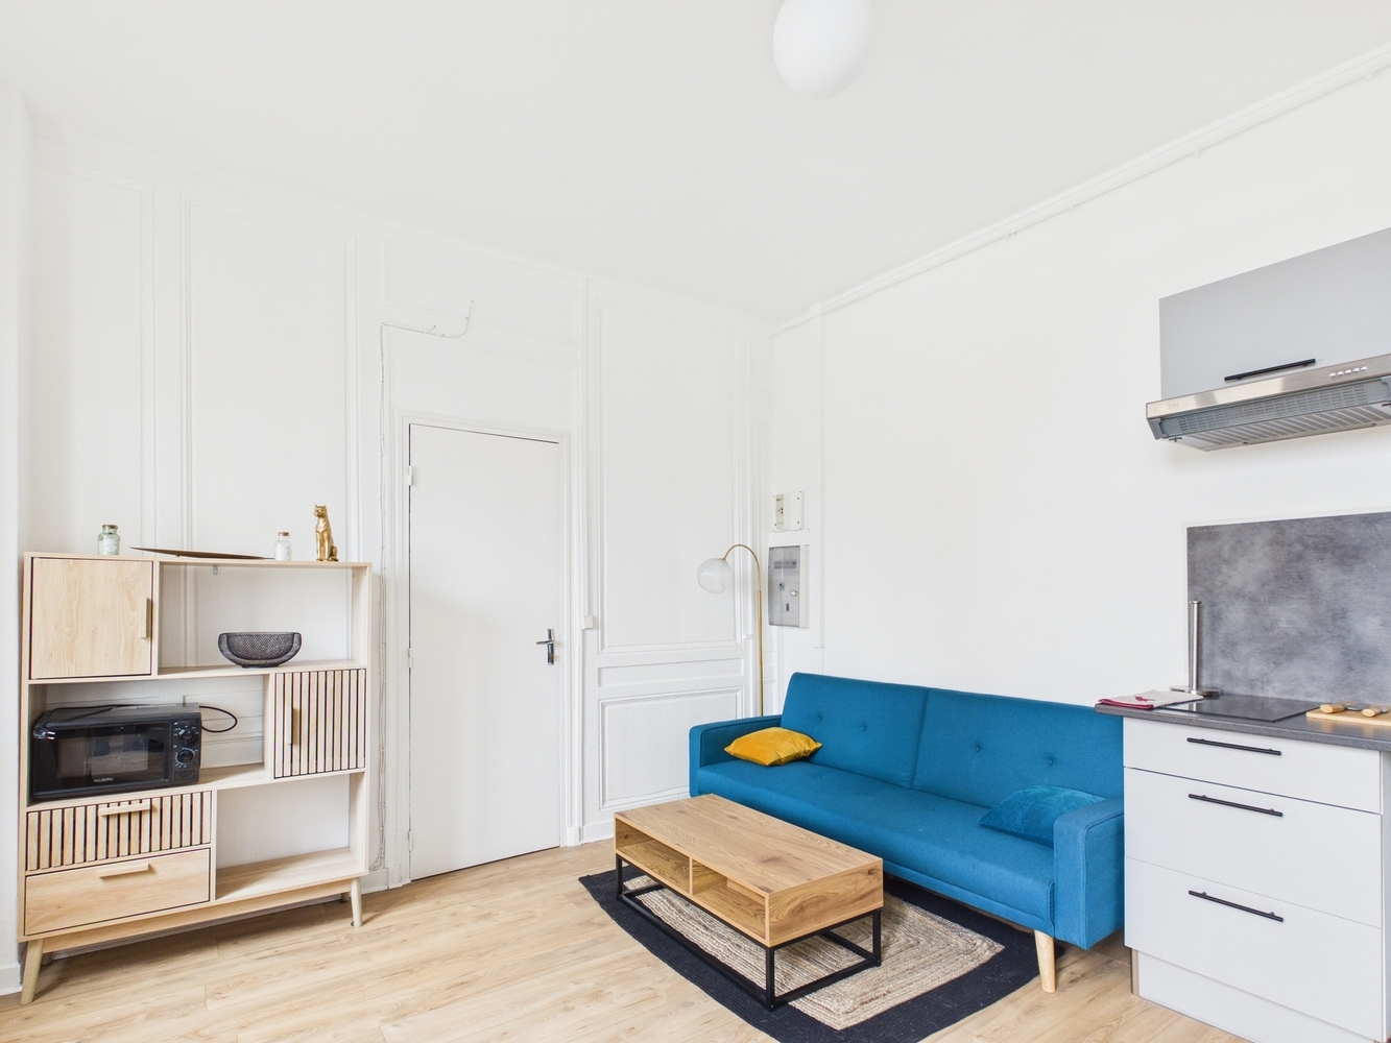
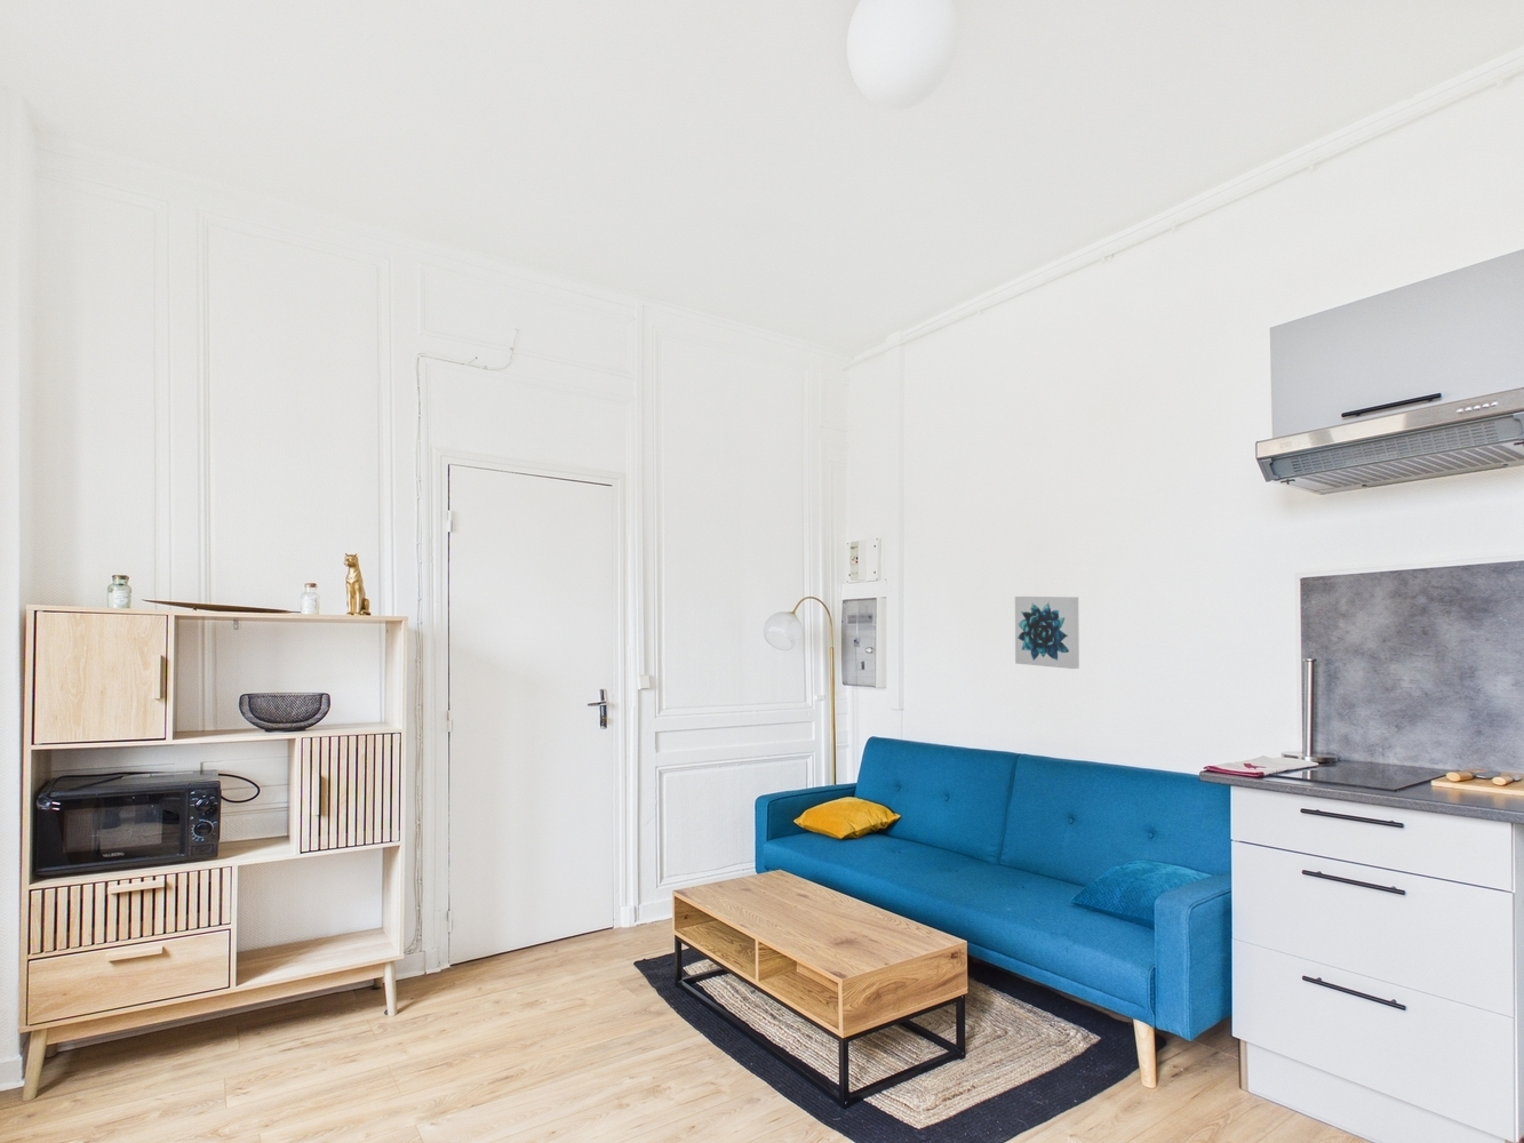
+ wall art [1014,596,1081,670]
